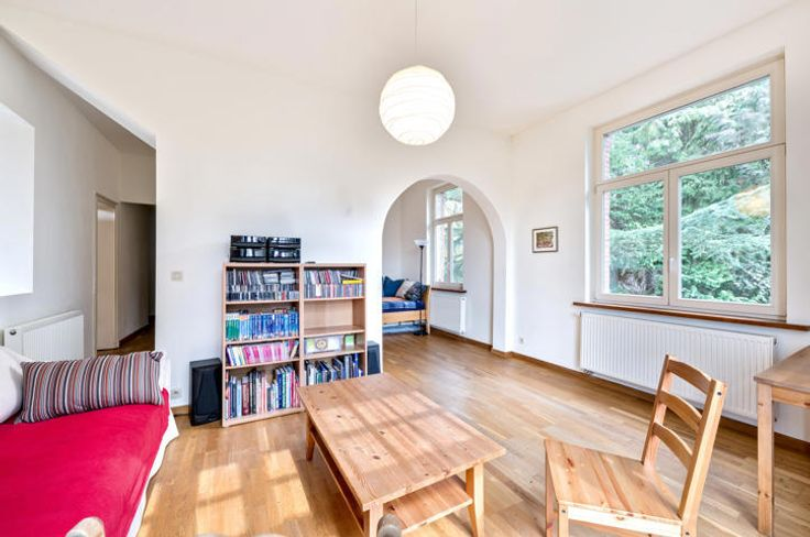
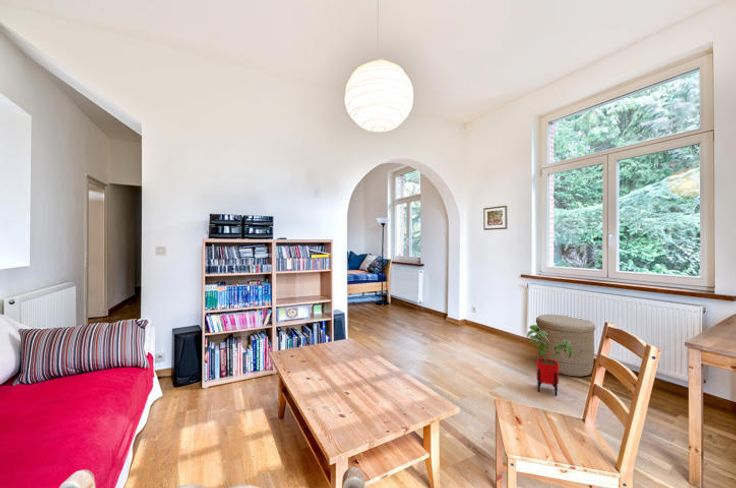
+ house plant [526,324,573,397]
+ basket [535,313,596,377]
